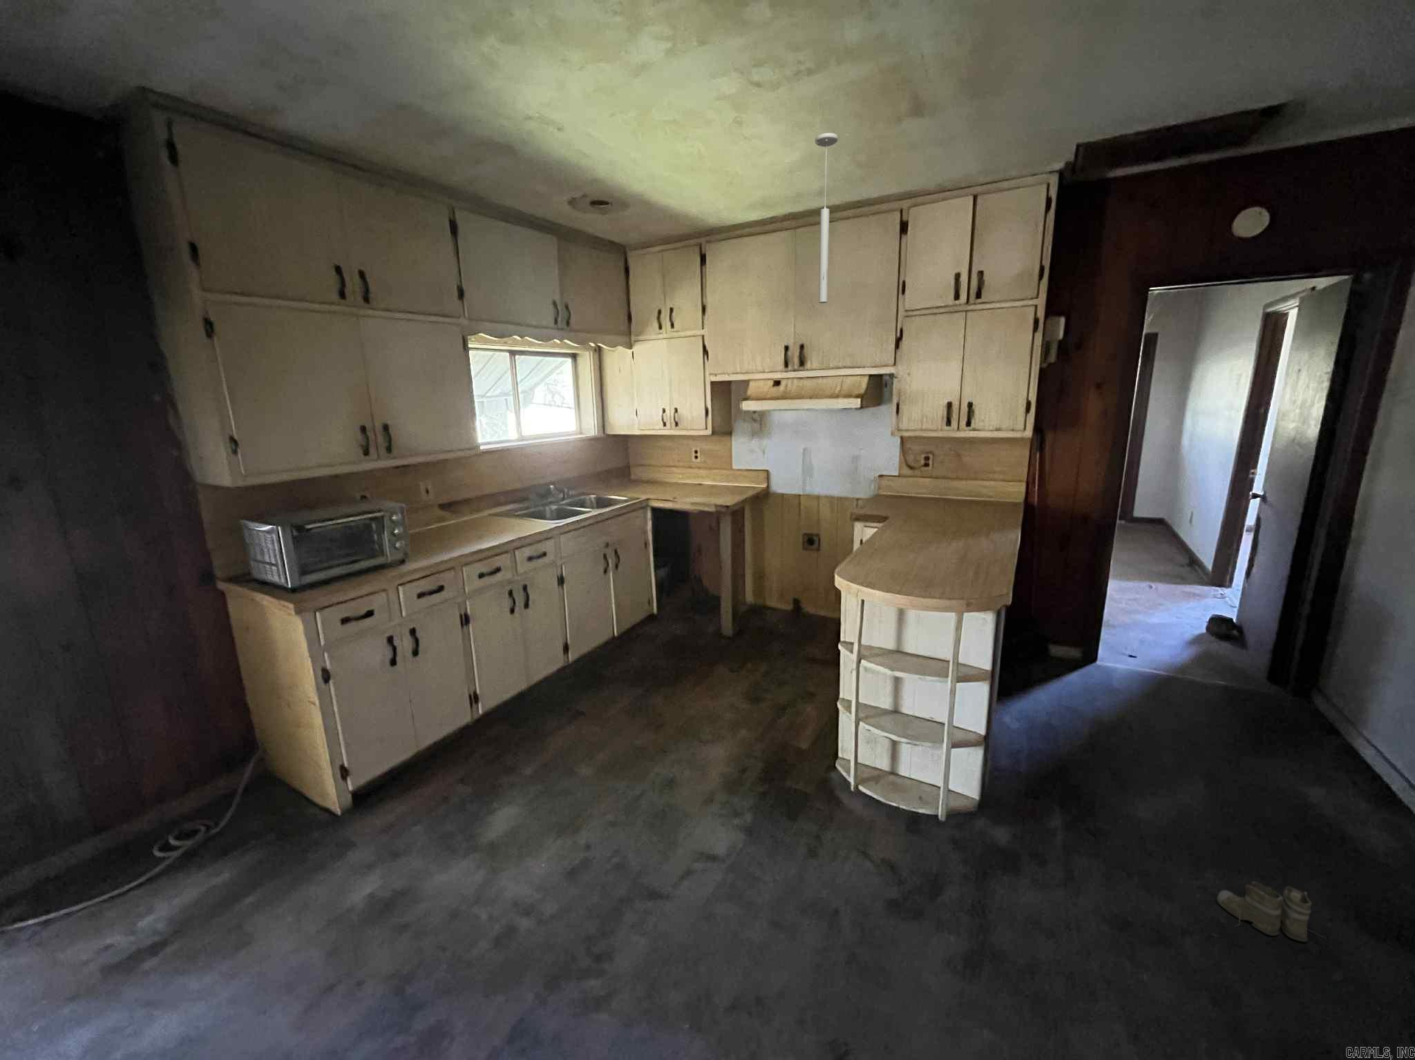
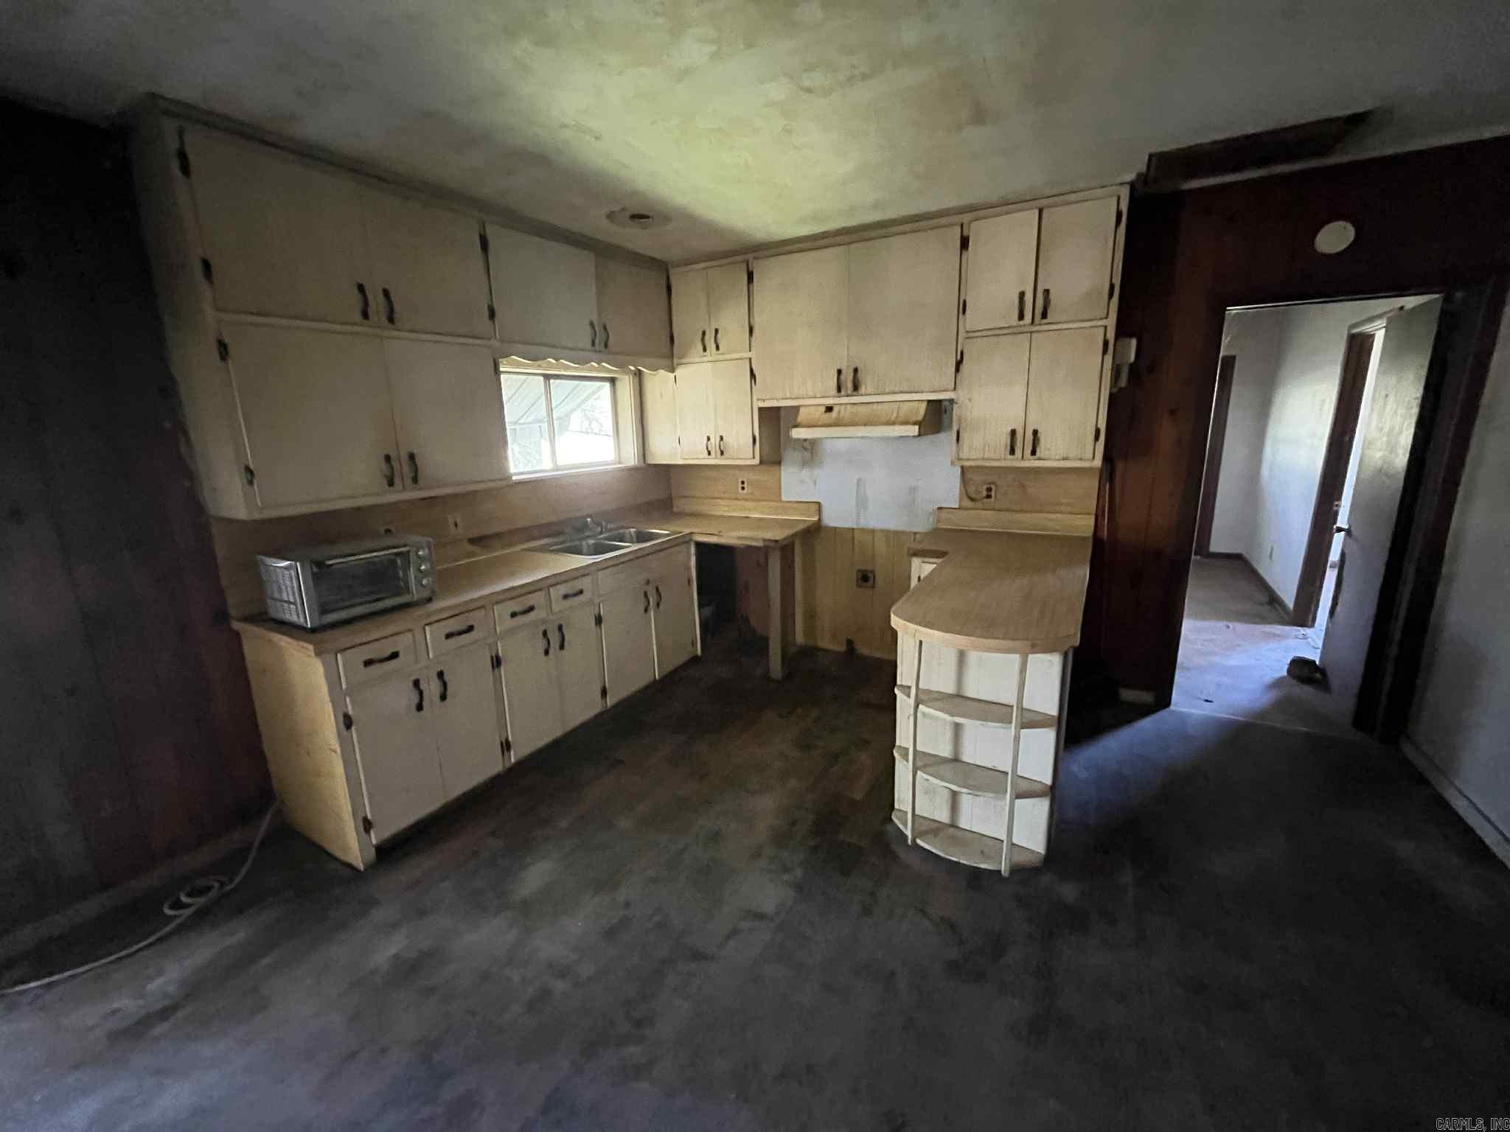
- boots [1216,881,1326,943]
- ceiling light [814,132,839,304]
